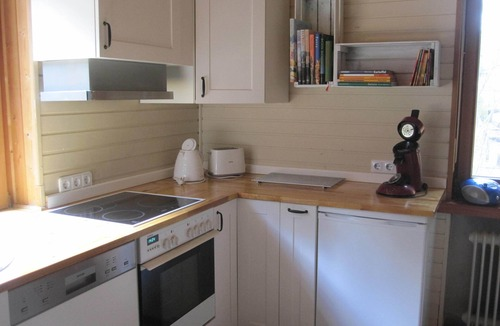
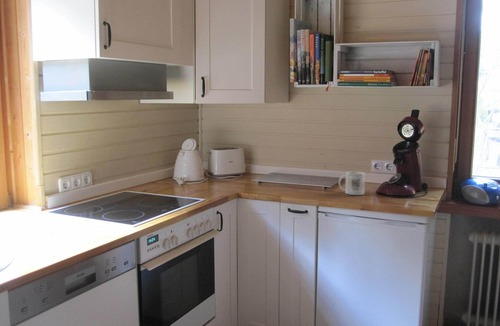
+ mug [338,170,366,196]
